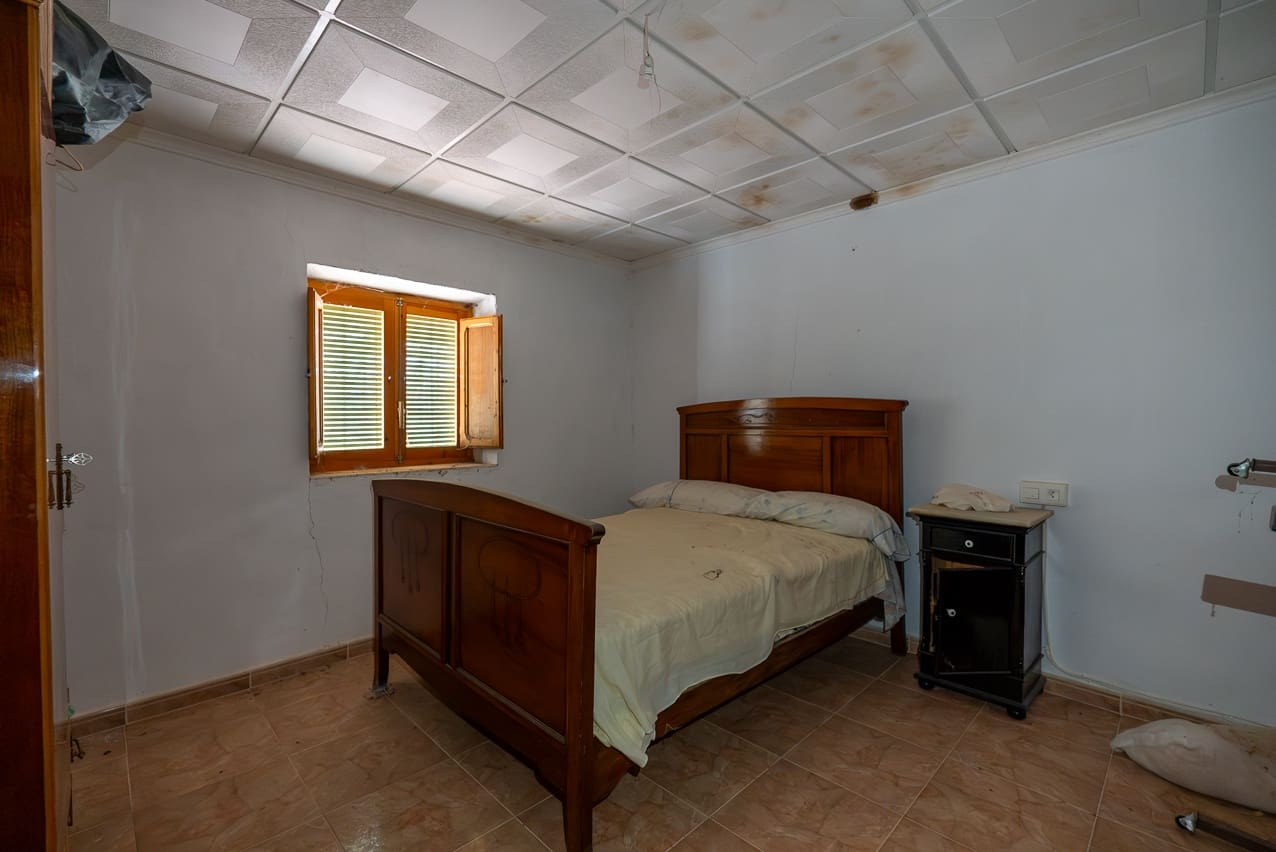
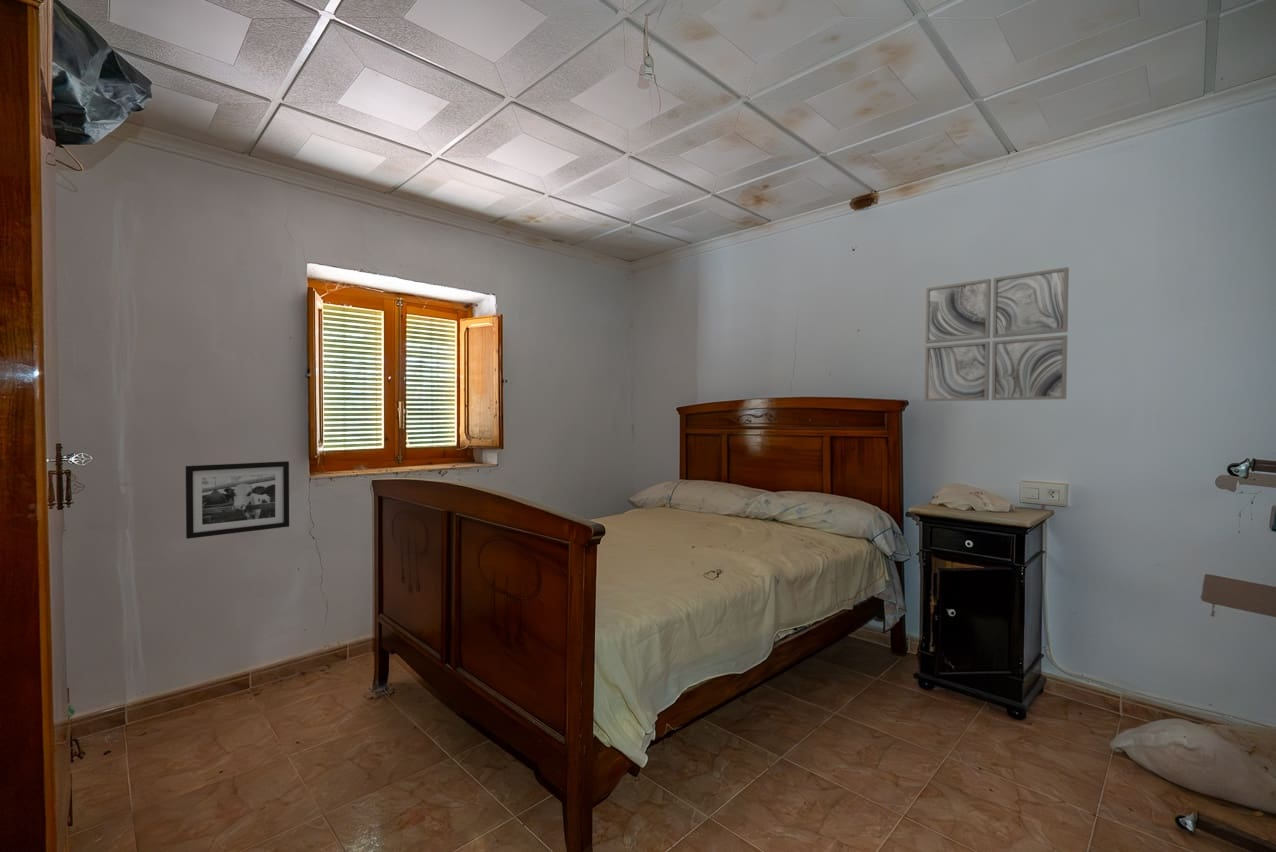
+ wall art [924,266,1070,402]
+ picture frame [185,460,290,540]
